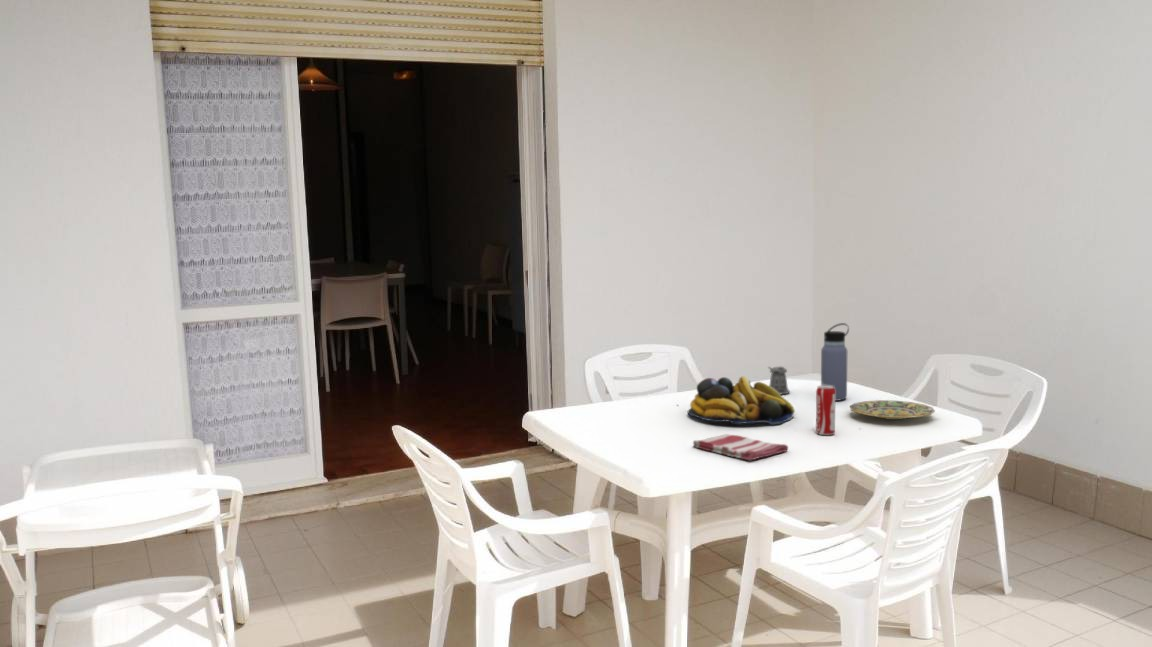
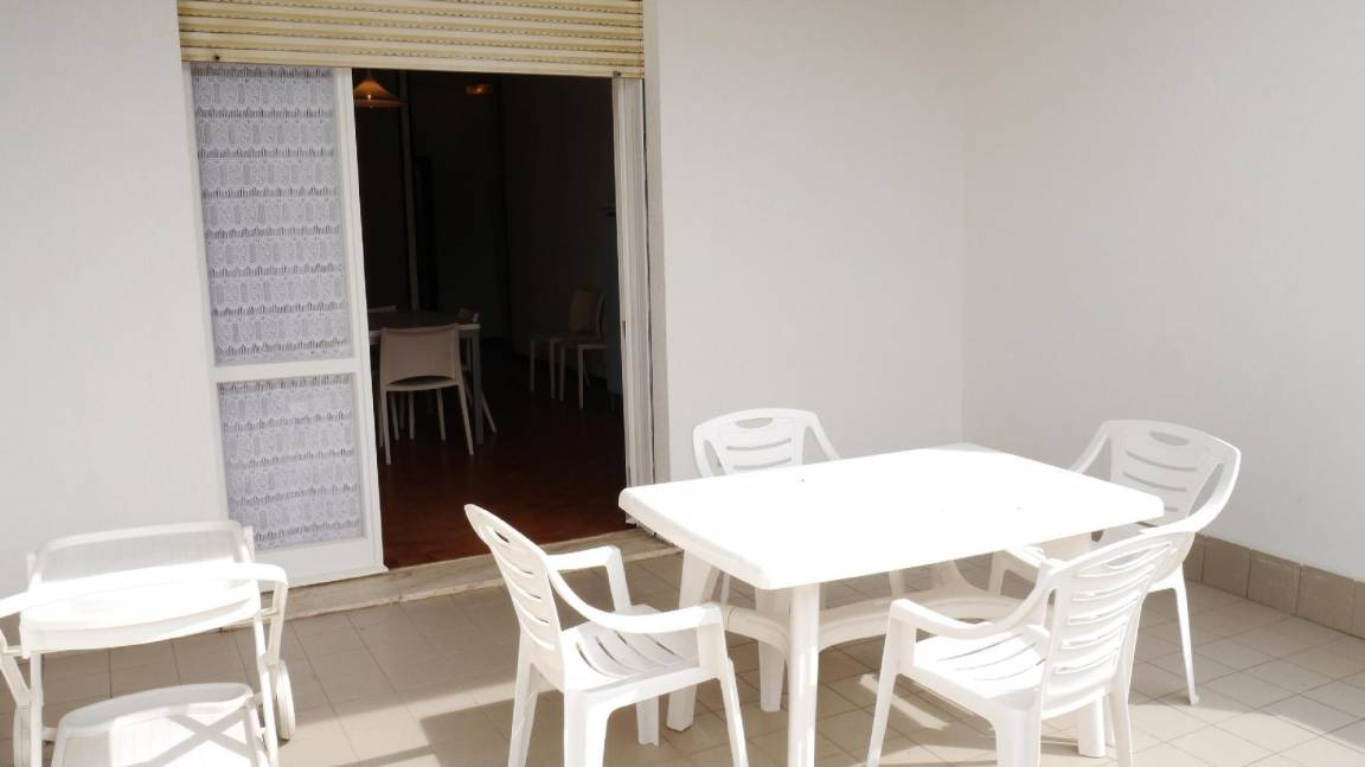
- plate [849,399,936,421]
- dish towel [692,433,789,462]
- beverage can [815,385,836,436]
- water bottle [820,322,850,402]
- fruit bowl [687,375,796,426]
- pepper shaker [767,366,791,395]
